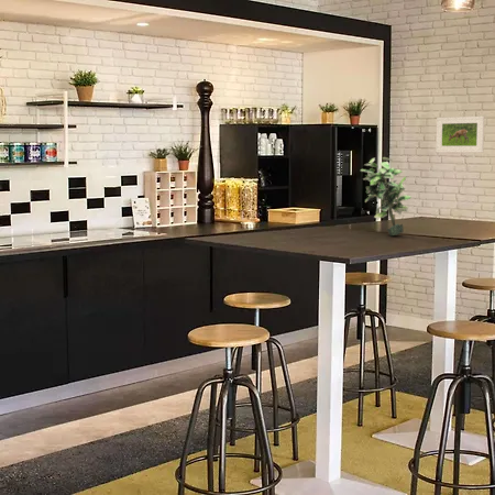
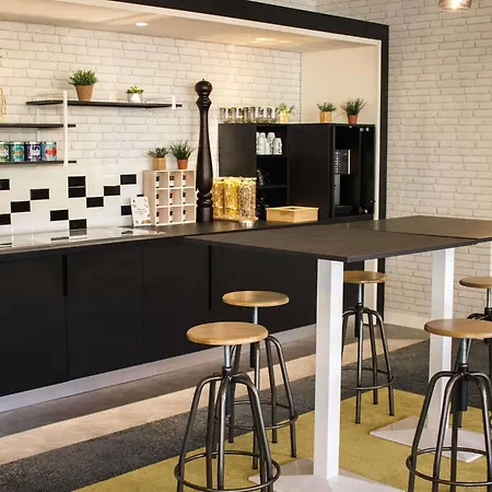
- potted plant [360,156,413,237]
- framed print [435,116,485,154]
